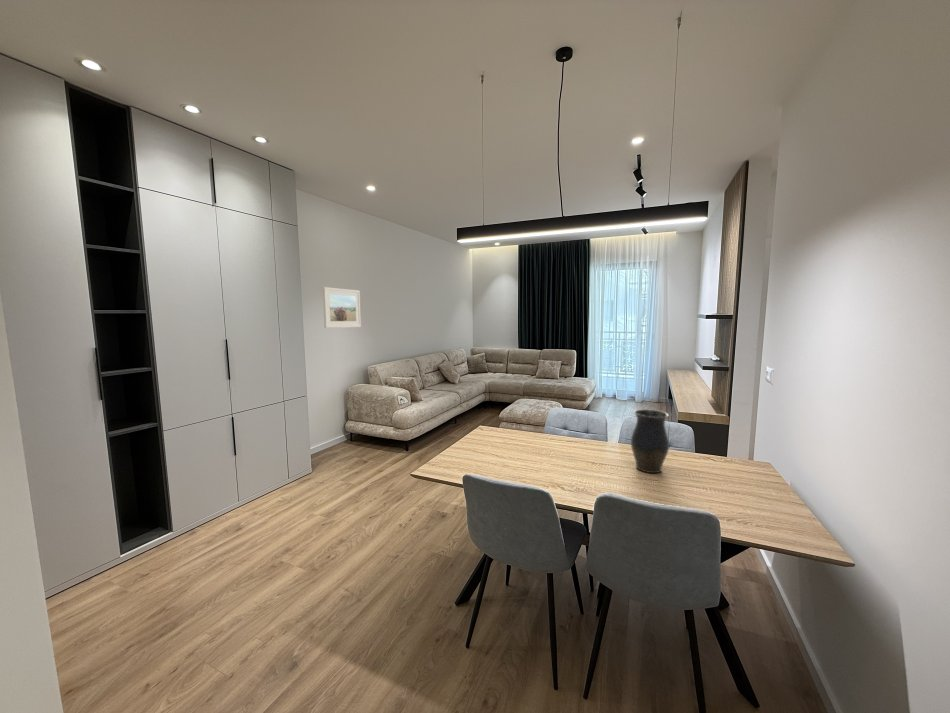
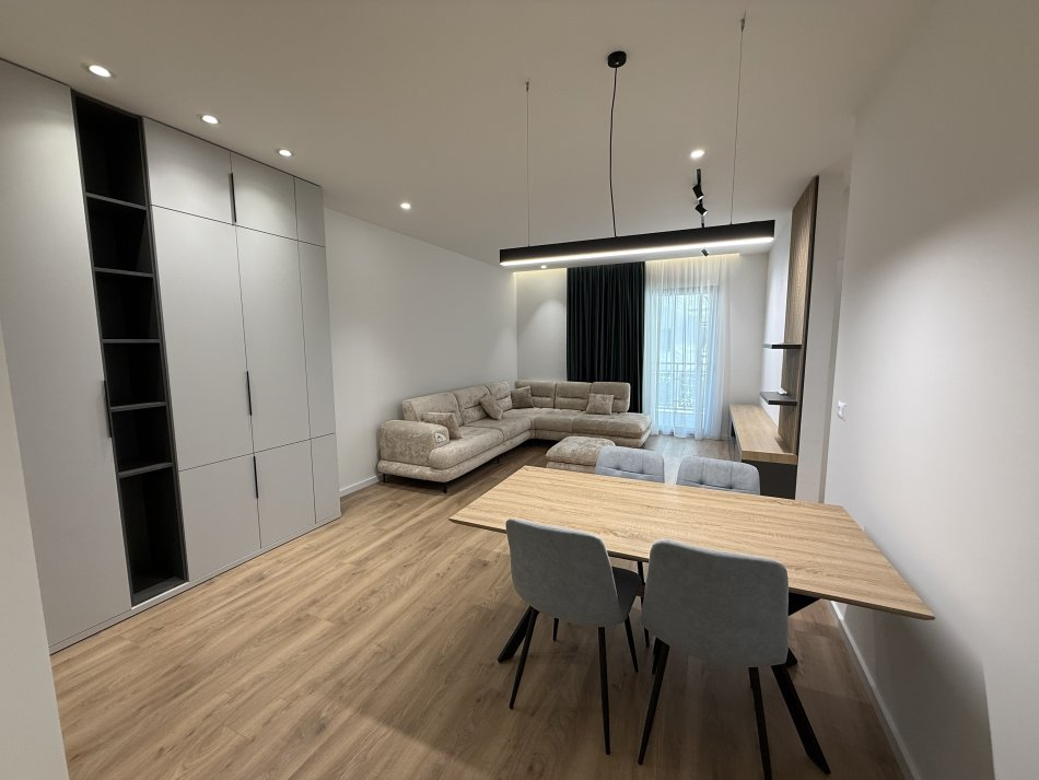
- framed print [322,286,362,329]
- vase [630,408,670,474]
